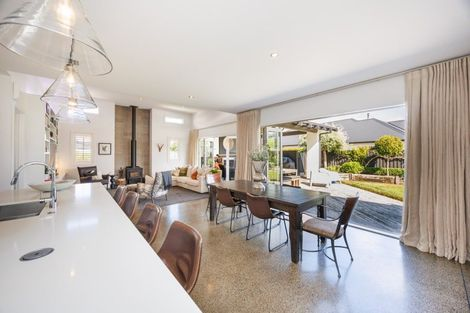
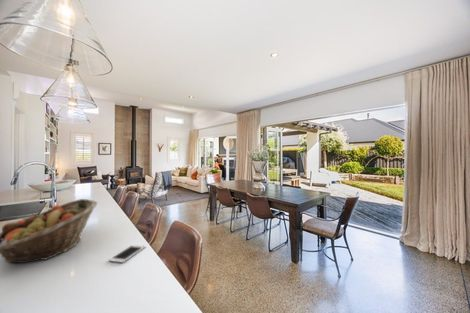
+ fruit basket [0,198,99,264]
+ cell phone [108,244,147,263]
